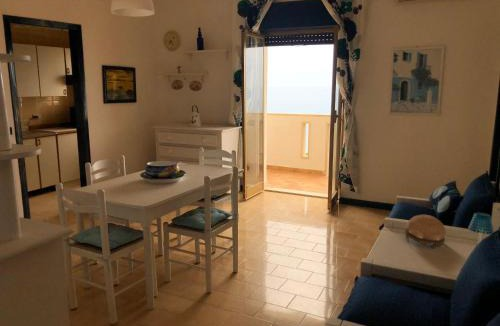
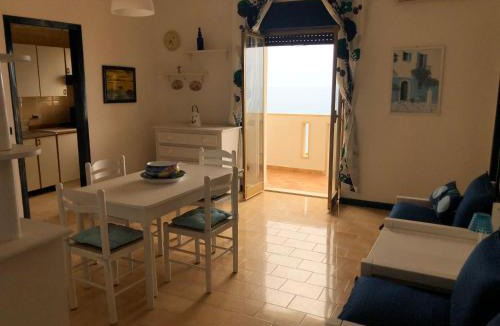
- decorative bowl [404,214,447,249]
